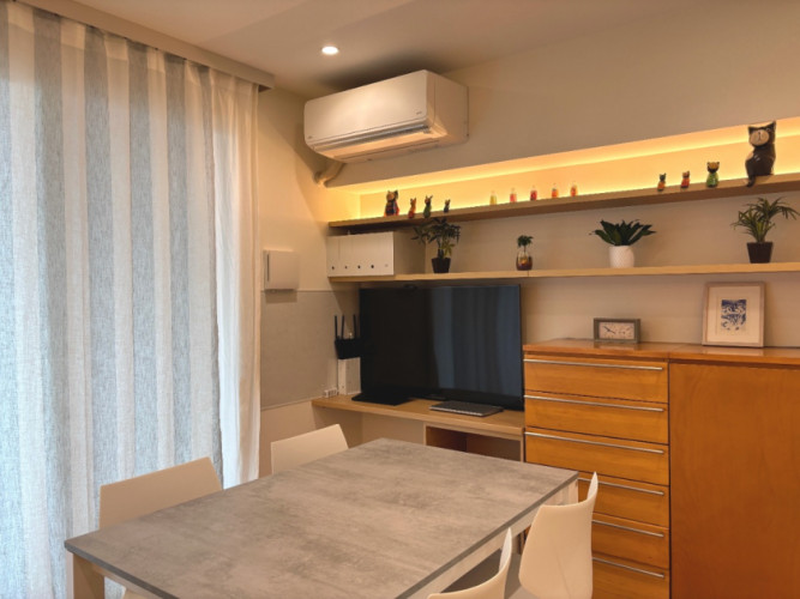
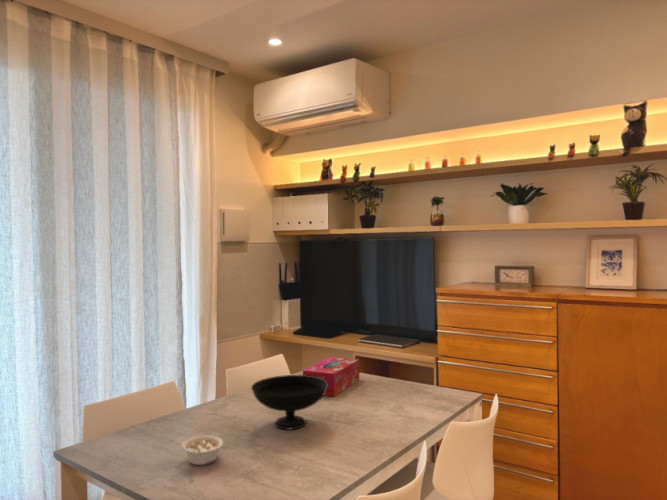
+ tissue box [302,356,360,398]
+ legume [181,434,224,466]
+ bowl [250,374,328,431]
